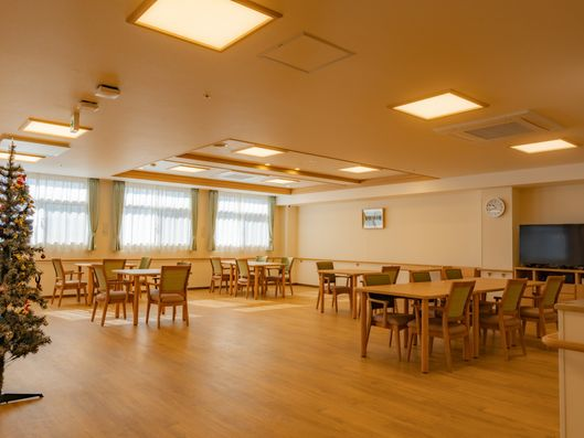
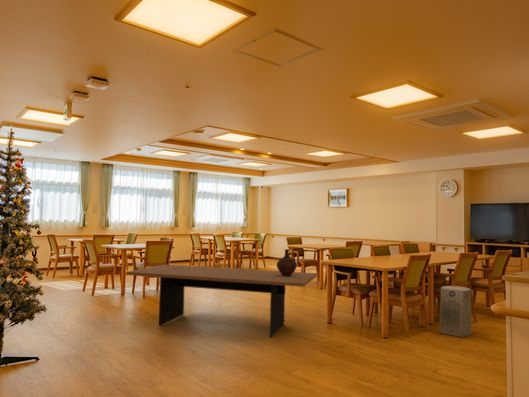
+ dining table [125,263,319,339]
+ fan [438,285,472,338]
+ ceramic jug [276,248,298,277]
